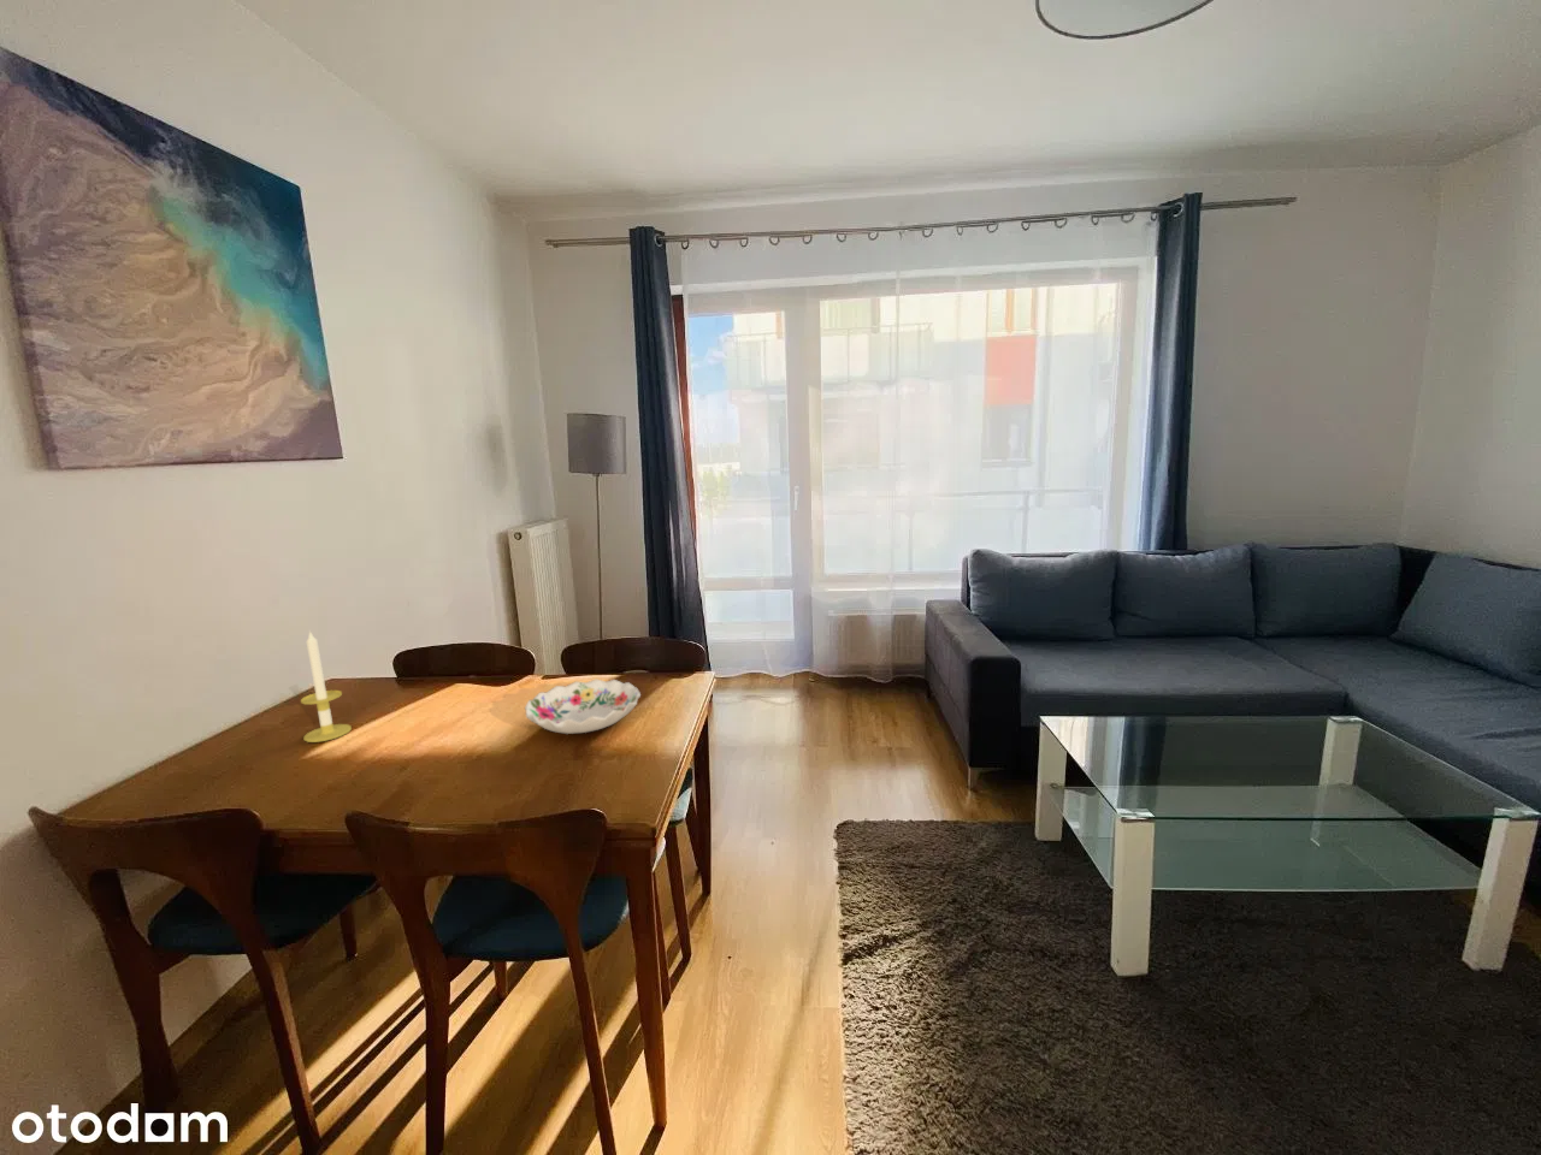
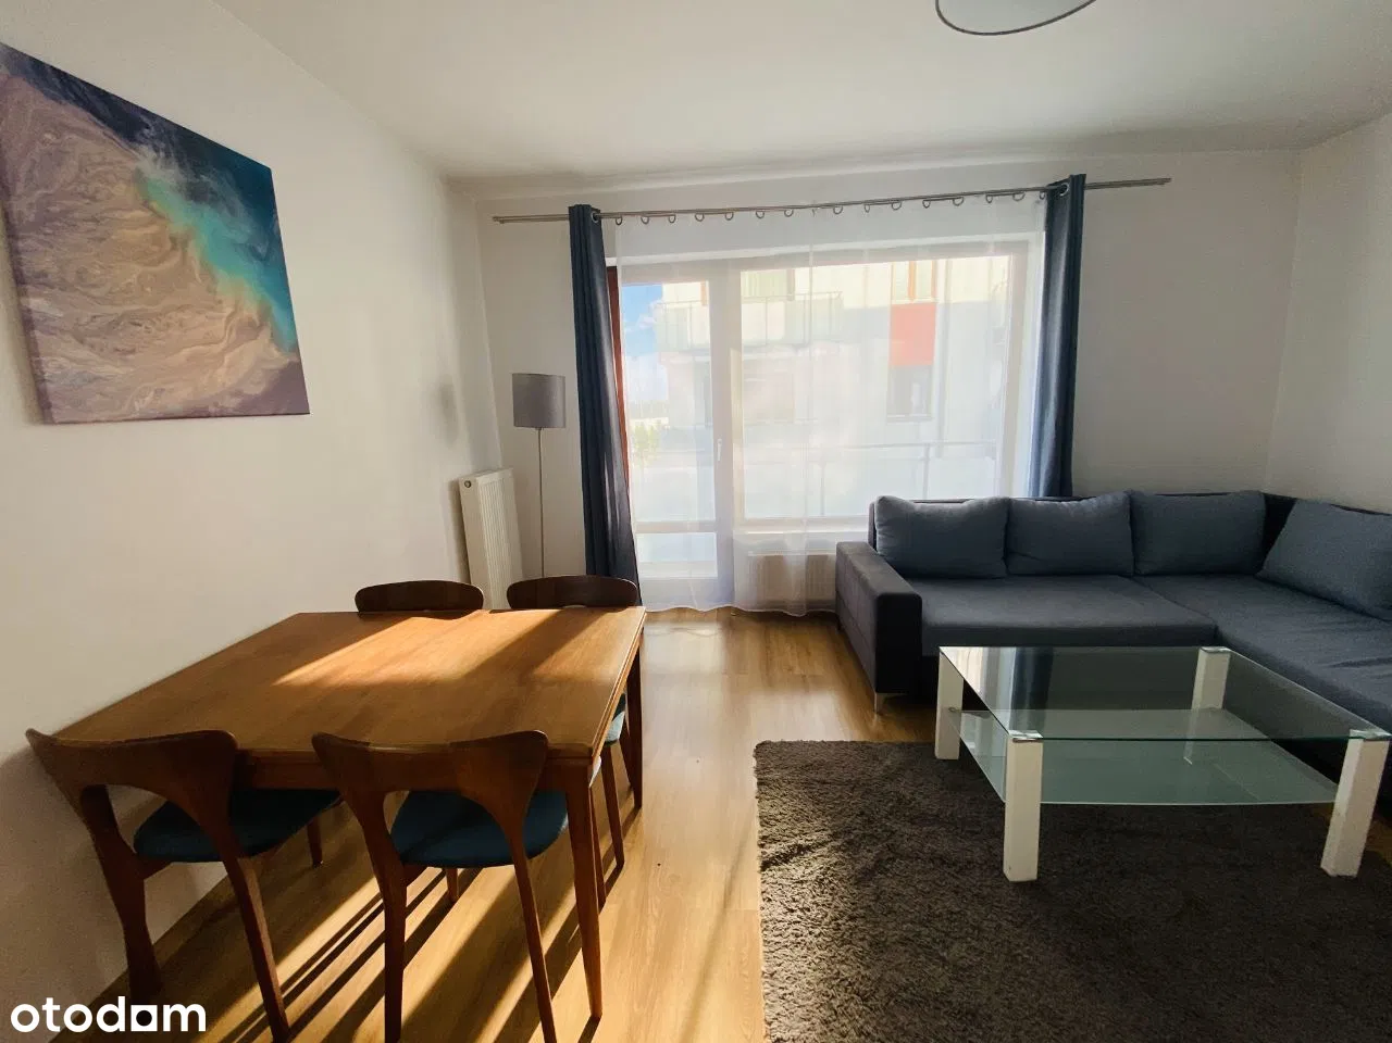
- candle [300,630,353,744]
- decorative bowl [524,678,642,735]
